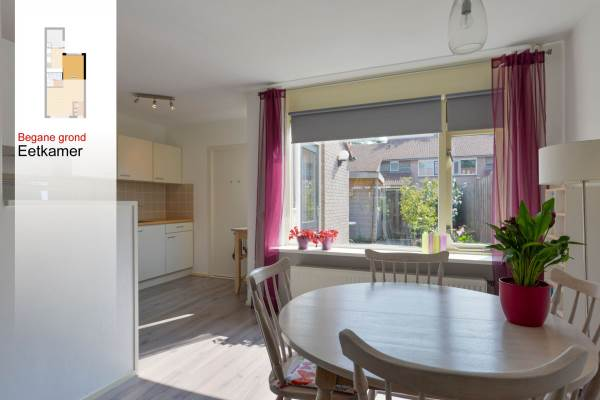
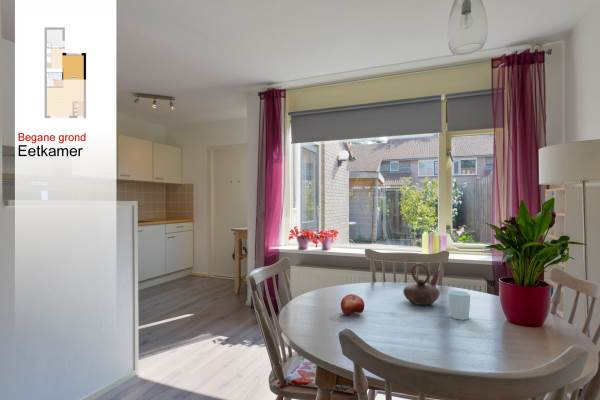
+ cup [447,290,472,321]
+ fruit [340,293,365,316]
+ teapot [402,262,441,306]
